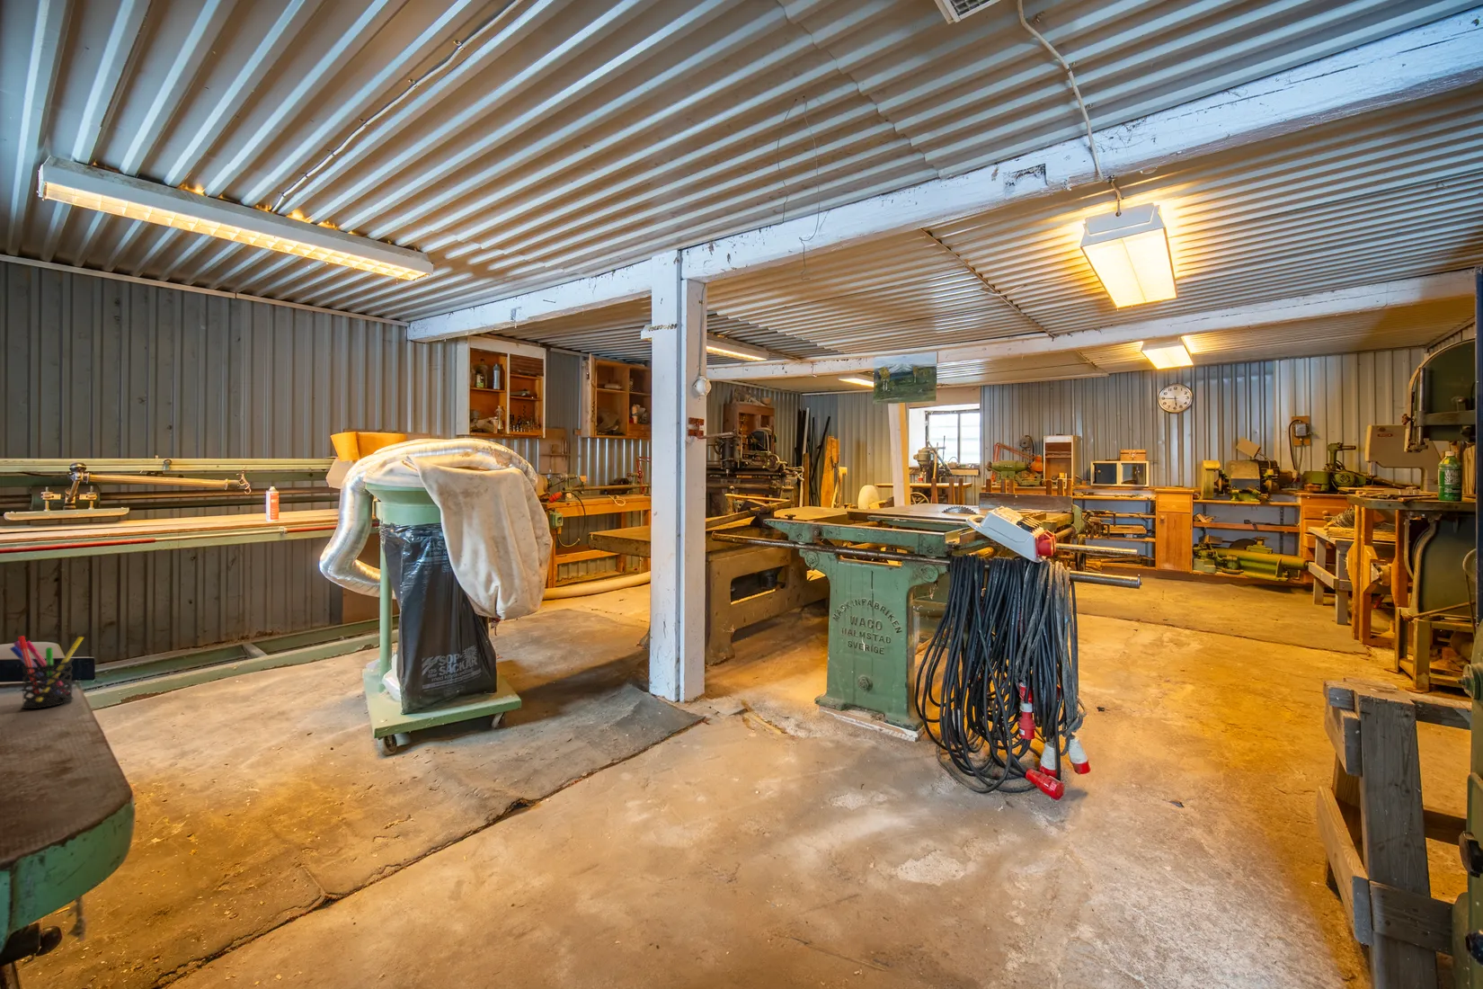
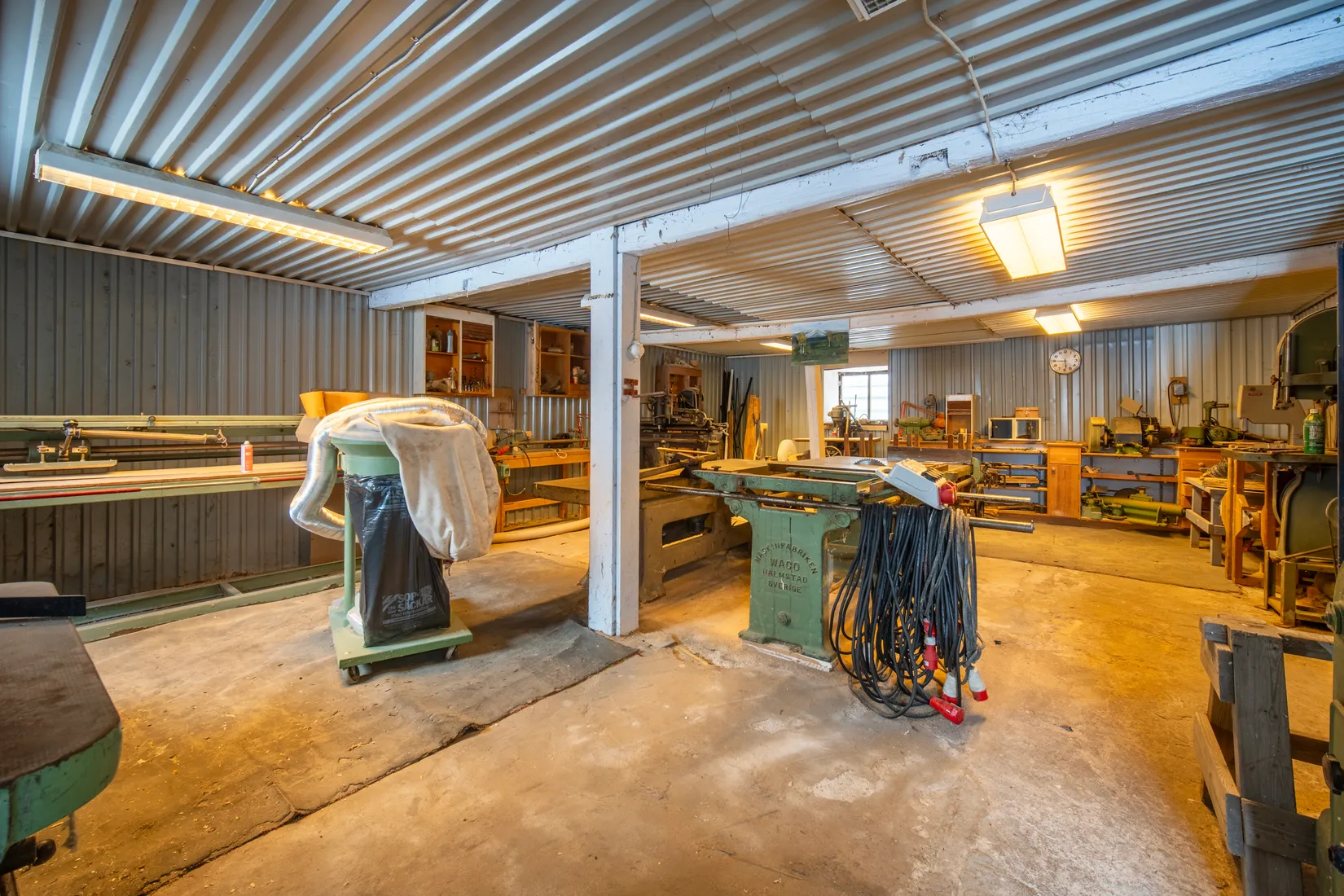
- pen holder [9,635,85,710]
